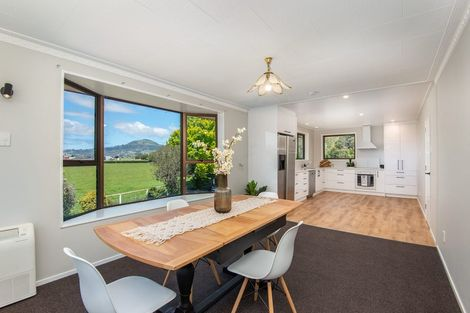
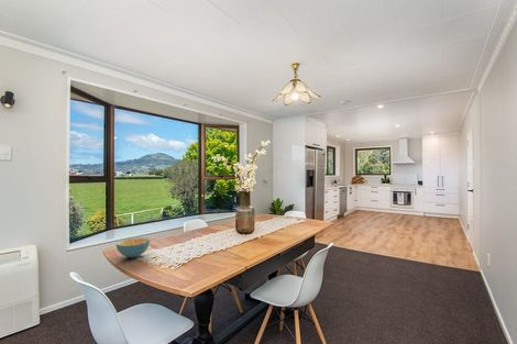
+ cereal bowl [116,236,151,258]
